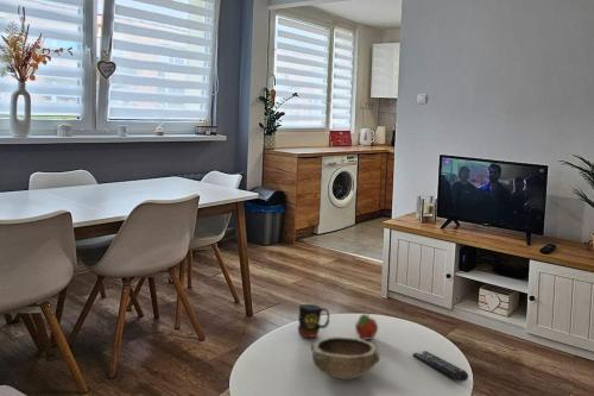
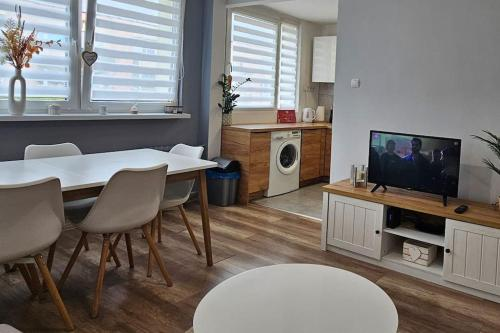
- remote control [411,350,469,383]
- fruit [354,312,379,341]
- bowl [310,335,380,381]
- mug [297,303,330,339]
